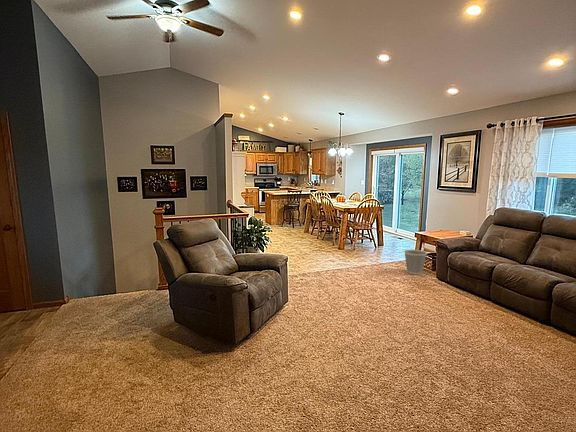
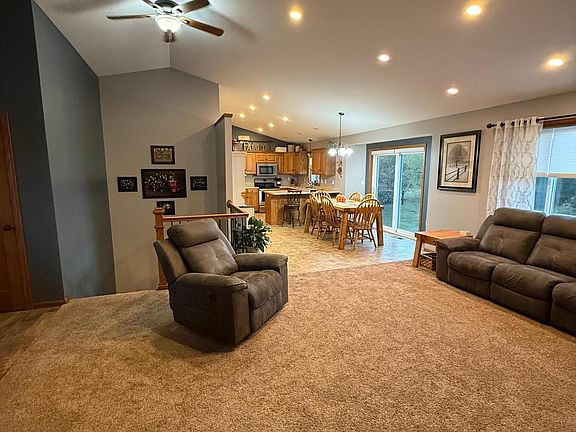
- wastebasket [403,249,428,276]
